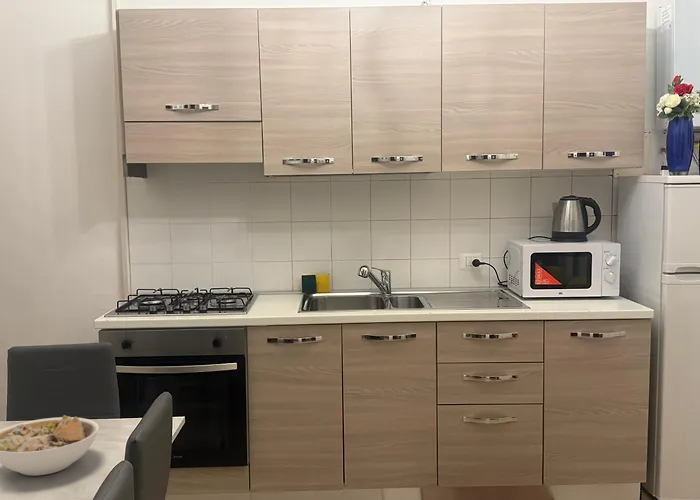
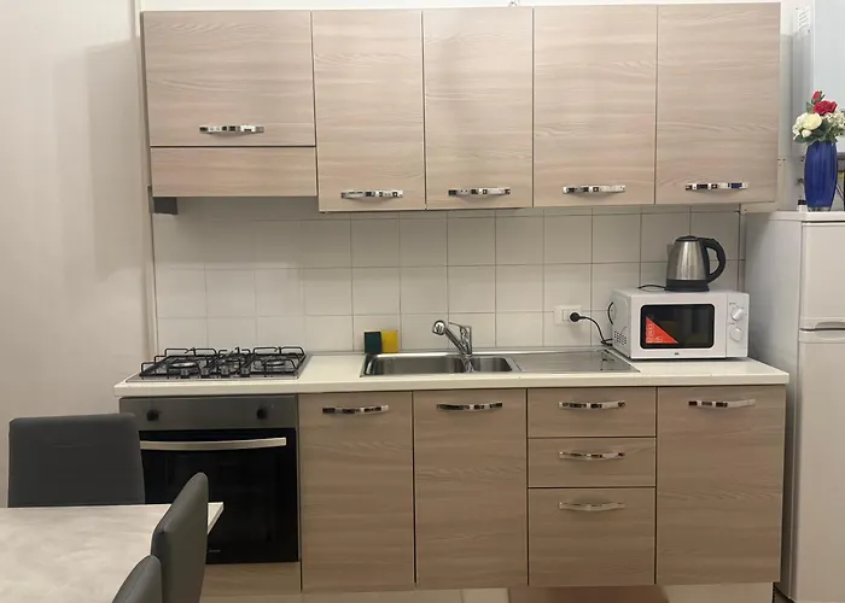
- bowl [0,414,100,476]
